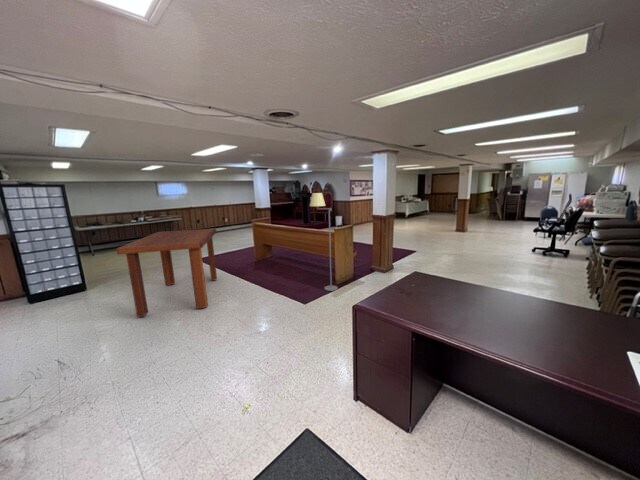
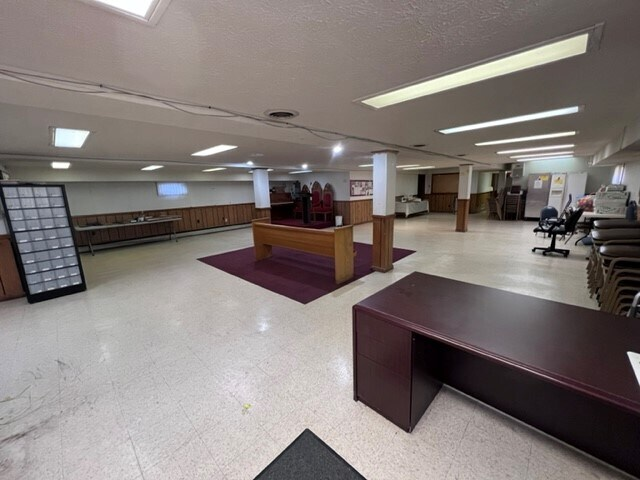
- dining table [115,227,218,318]
- floor lamp [309,192,339,292]
